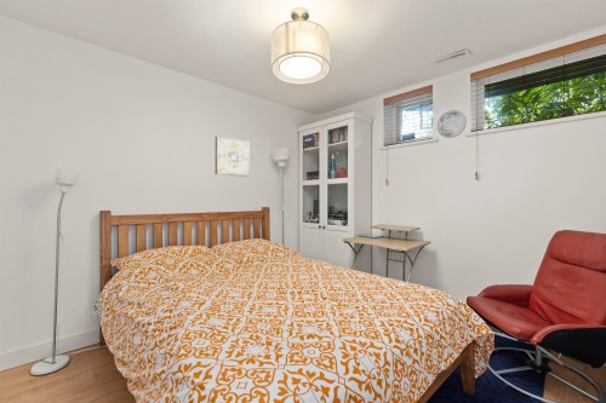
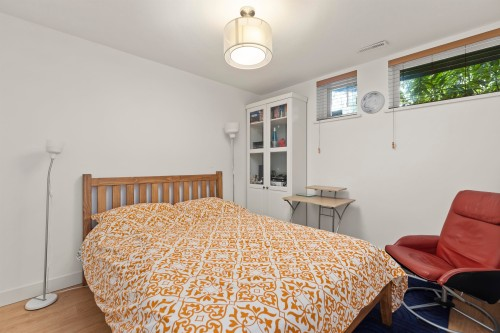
- wall art [215,134,251,178]
